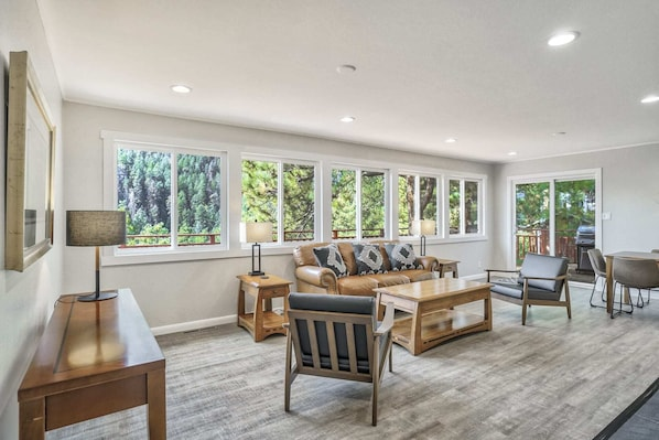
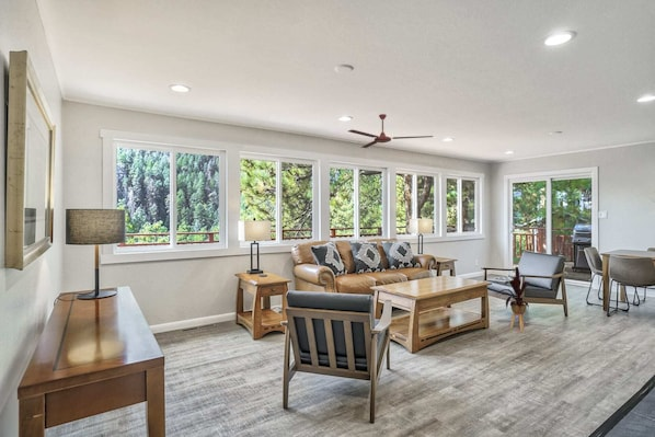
+ ceiling fan [347,113,434,149]
+ house plant [495,266,530,333]
